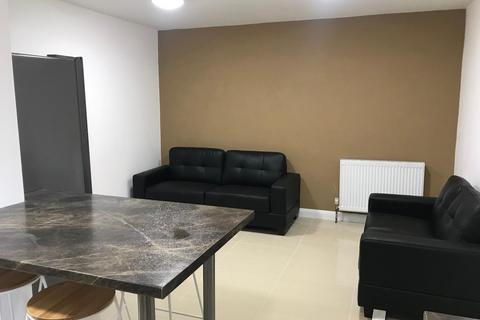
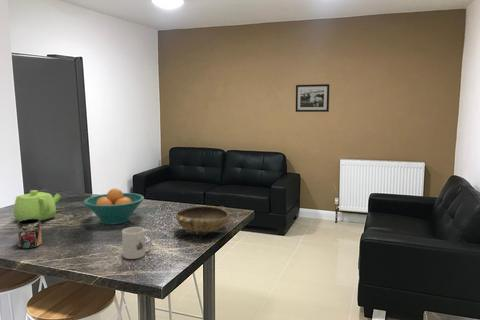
+ picture frame [295,83,330,113]
+ mug [121,226,153,260]
+ fruit bowl [83,187,145,226]
+ mug [16,219,43,249]
+ teapot [13,189,62,222]
+ bowl [175,205,230,236]
